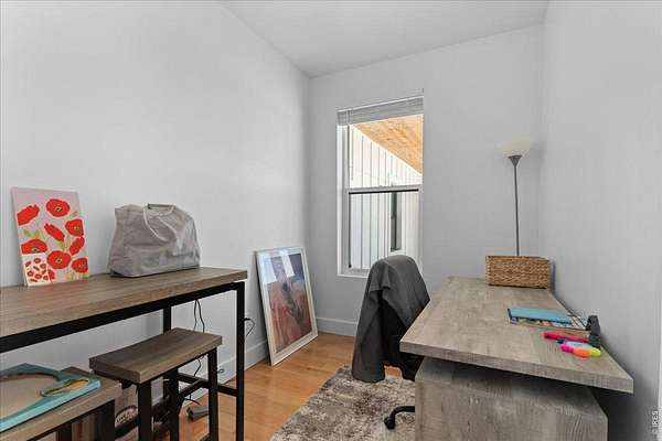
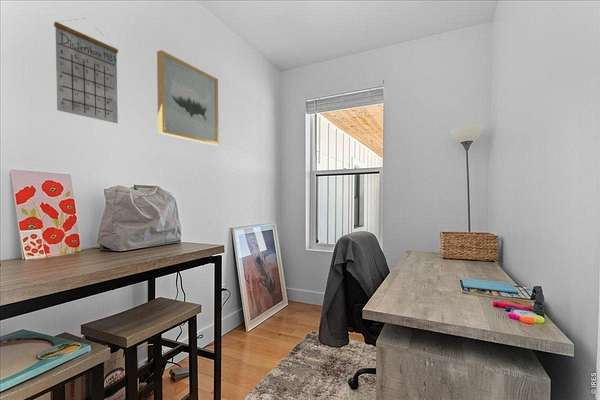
+ calendar [53,17,119,124]
+ wall art [156,49,220,146]
